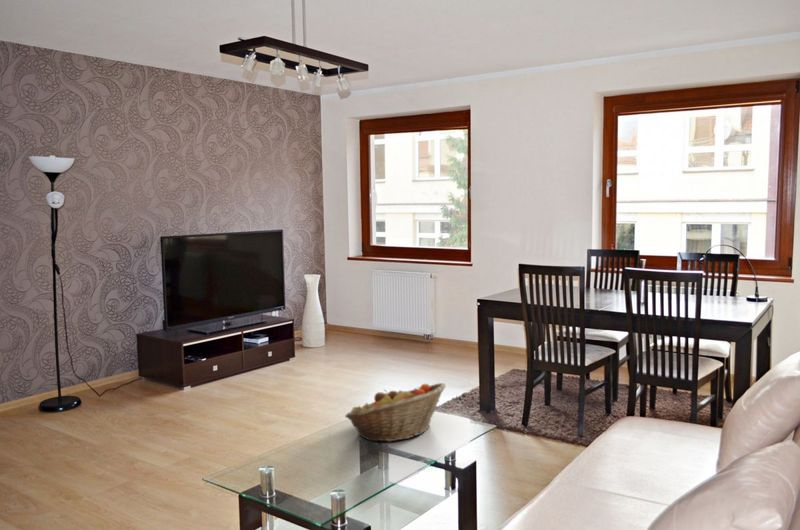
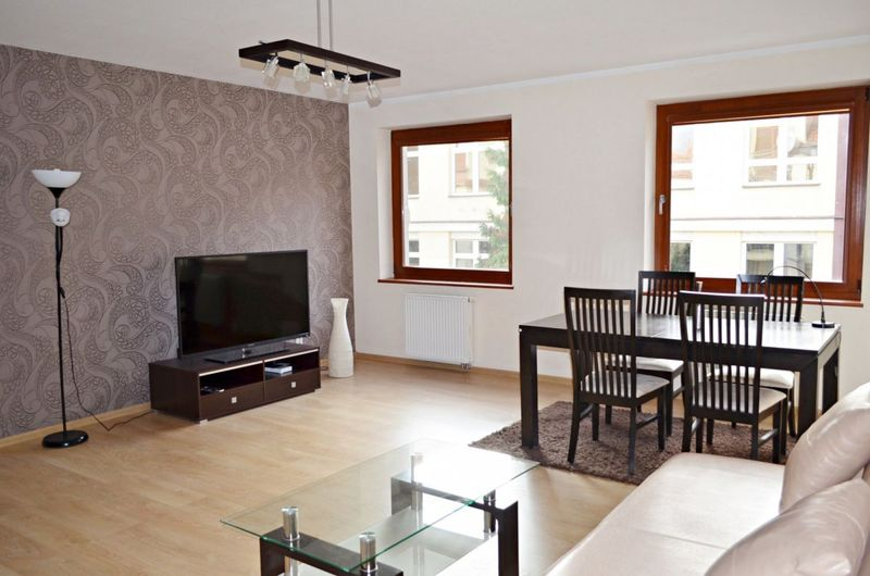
- fruit basket [344,382,447,443]
